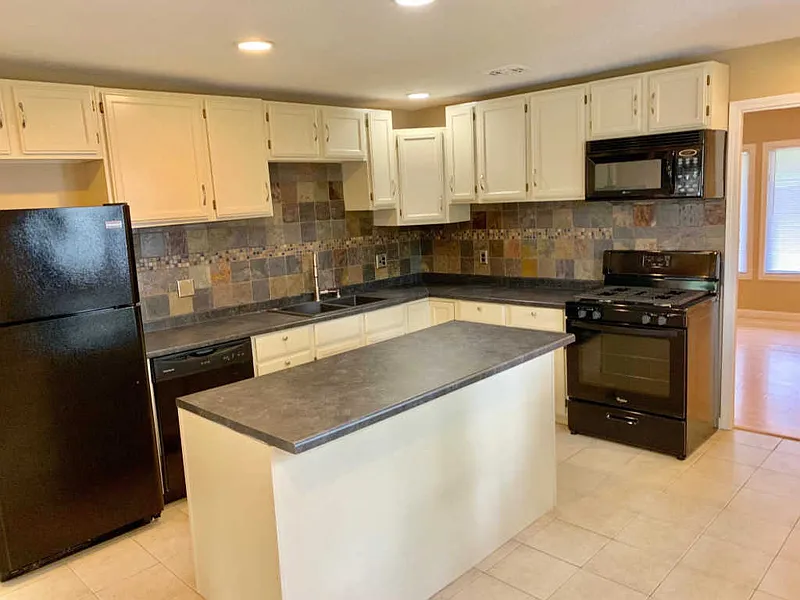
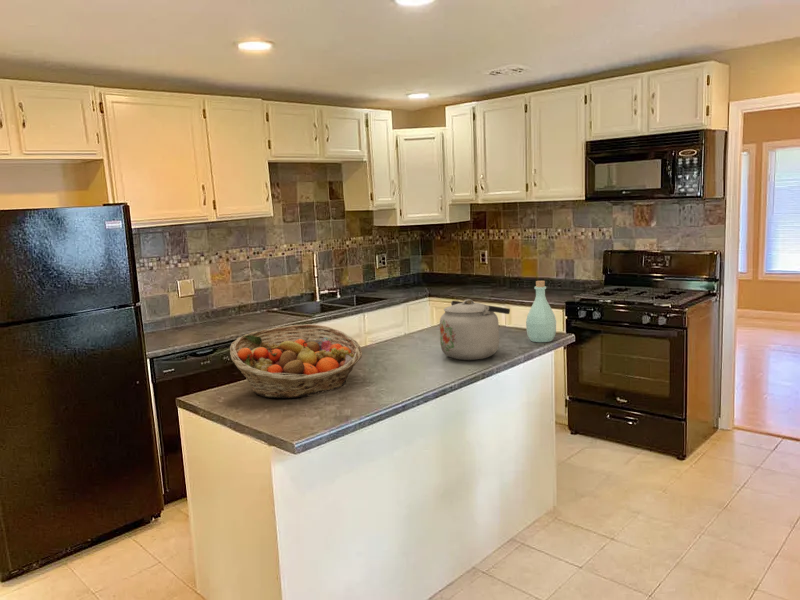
+ kettle [439,298,511,361]
+ fruit basket [229,323,363,399]
+ bottle [525,280,557,343]
